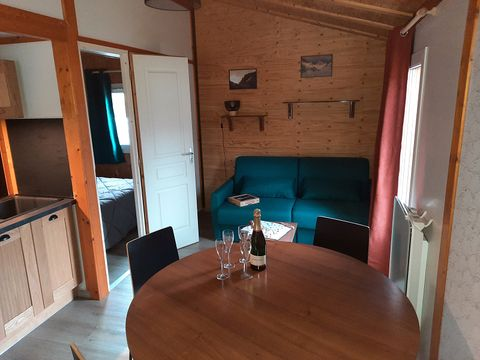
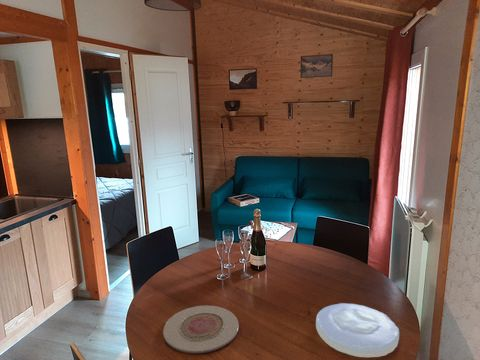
+ plate [315,302,400,358]
+ plate [162,305,240,354]
